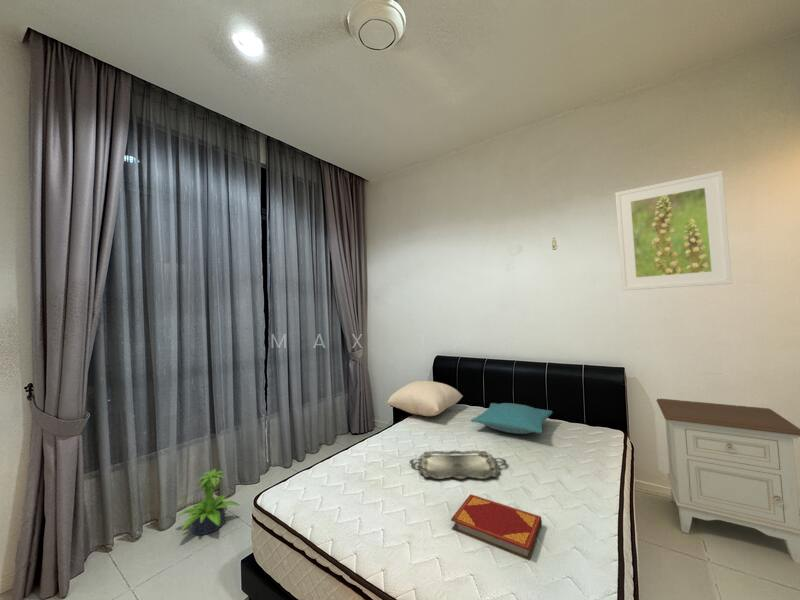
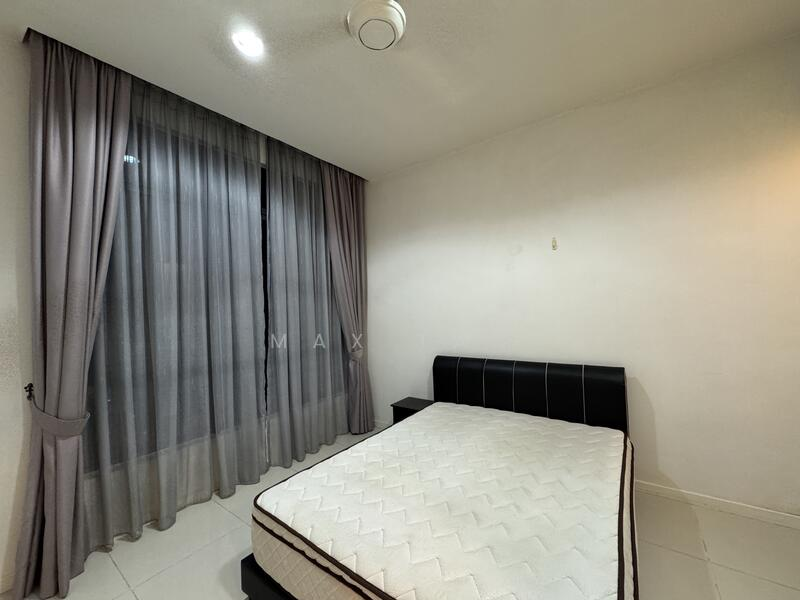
- pillow [386,380,464,417]
- hardback book [450,493,543,562]
- nightstand [655,398,800,564]
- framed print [614,170,733,291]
- potted plant [176,468,241,536]
- serving tray [409,450,507,480]
- pillow [470,402,554,435]
